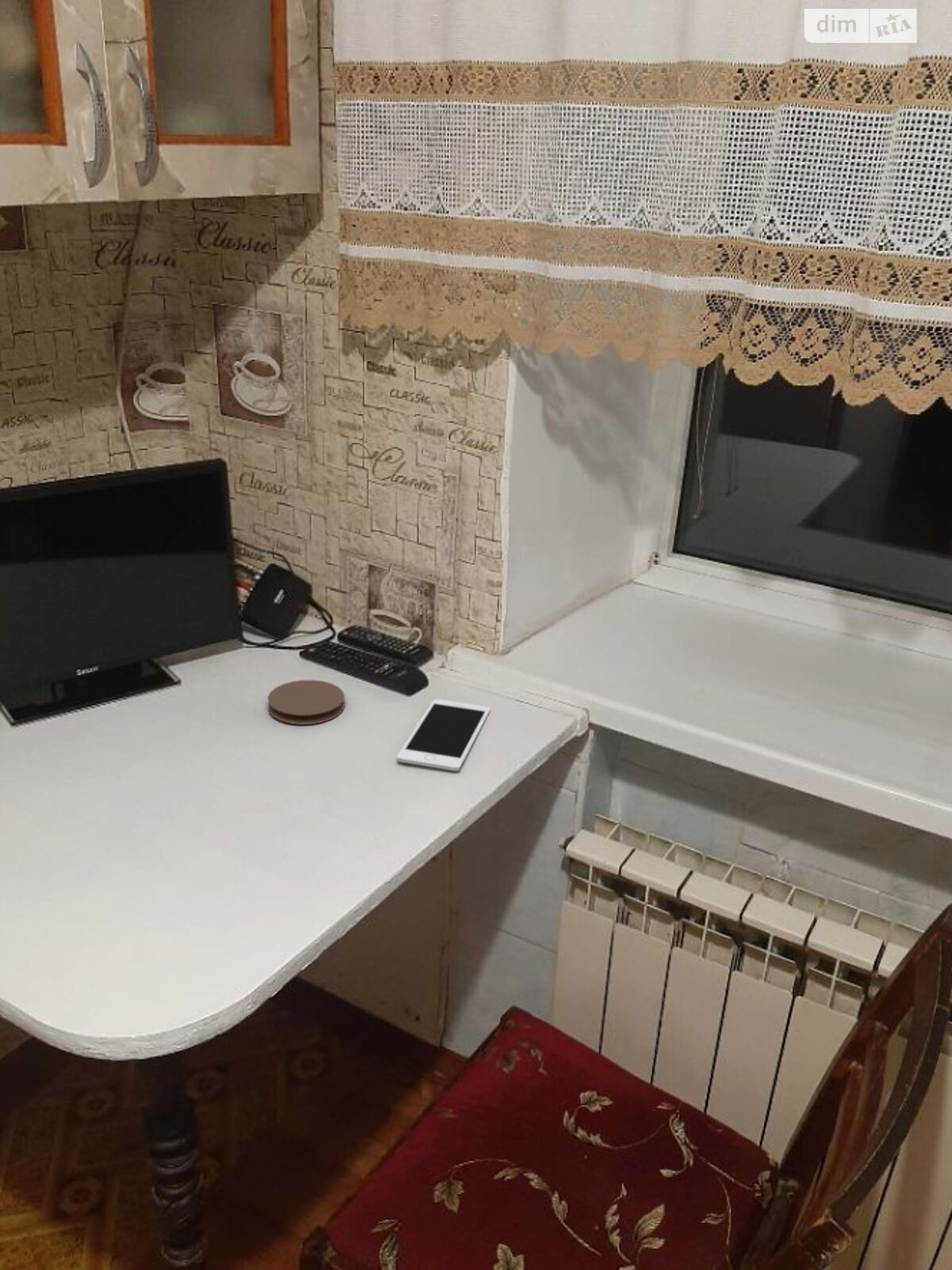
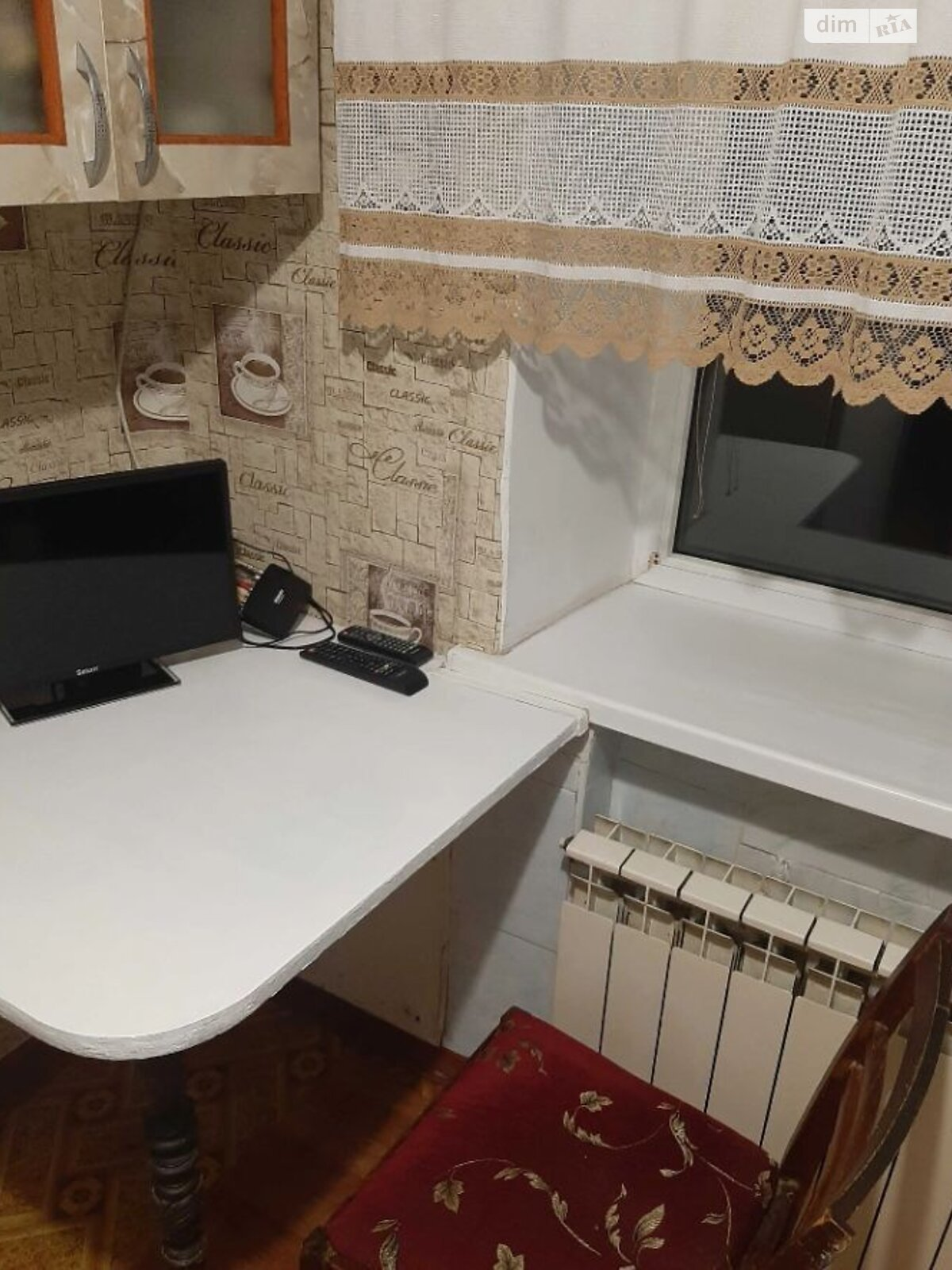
- cell phone [396,698,491,772]
- coaster [267,679,346,725]
